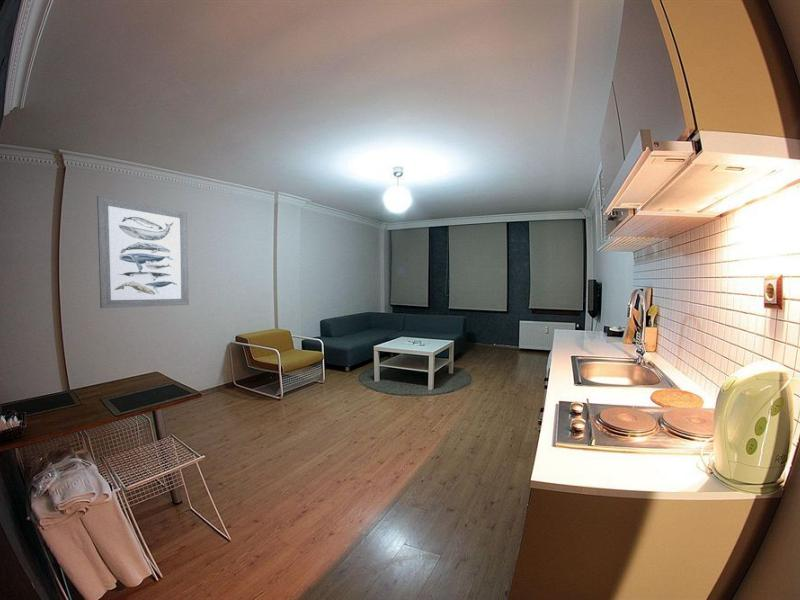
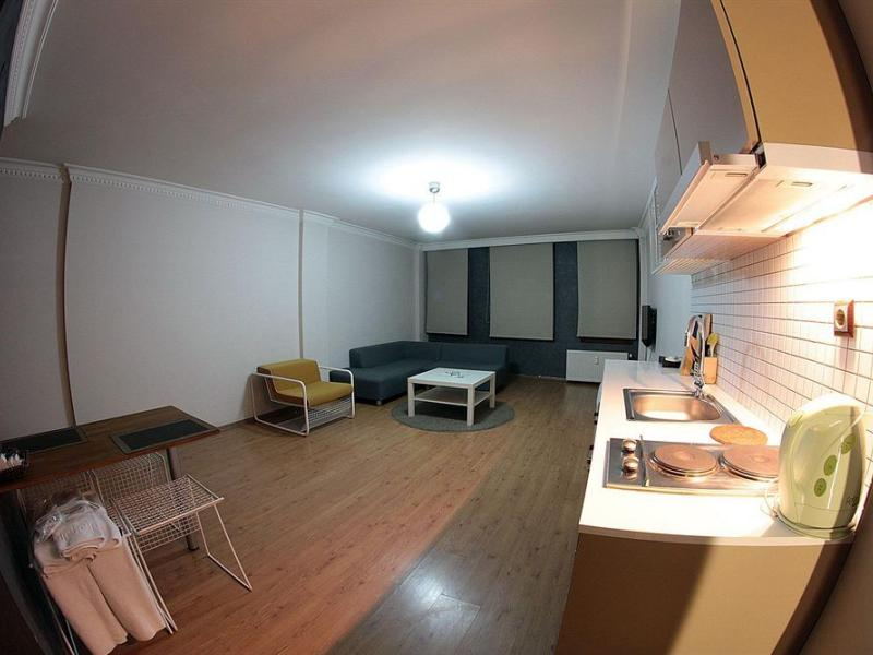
- wall art [96,195,190,309]
